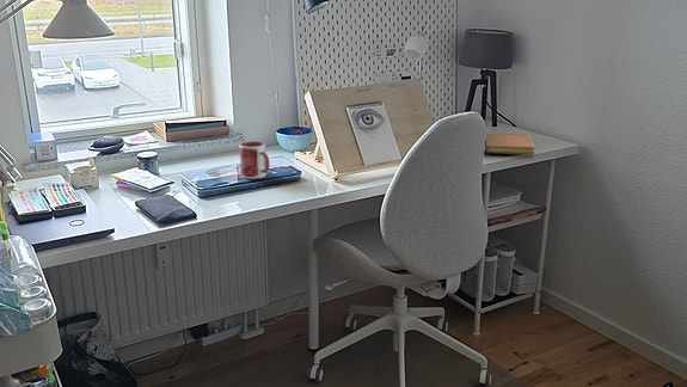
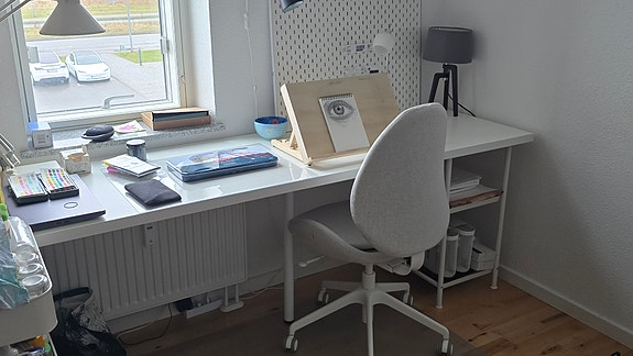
- mug [239,141,270,180]
- notebook [485,131,536,155]
